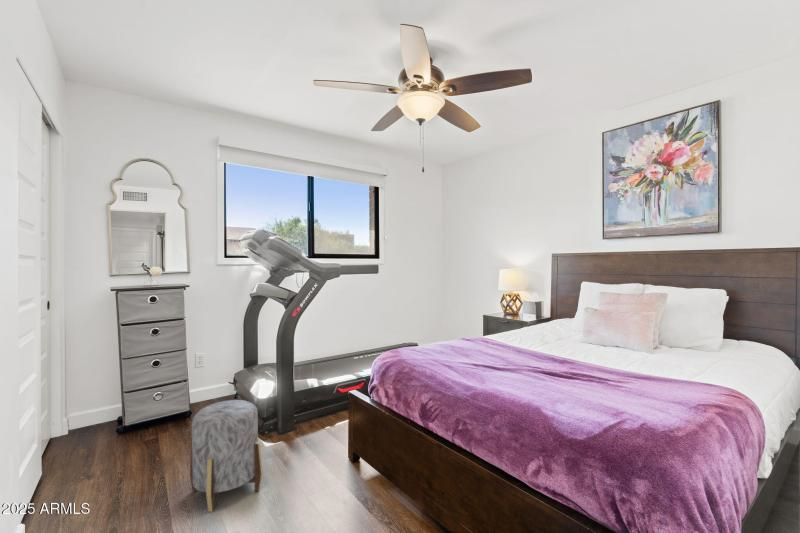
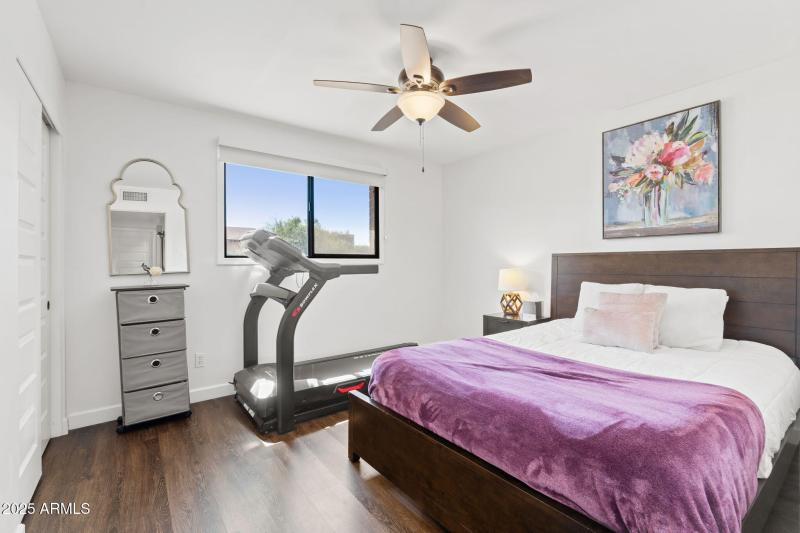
- stool [189,399,264,513]
